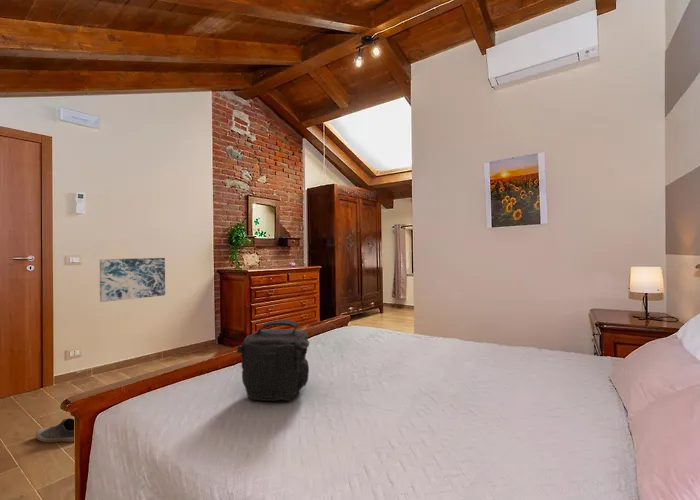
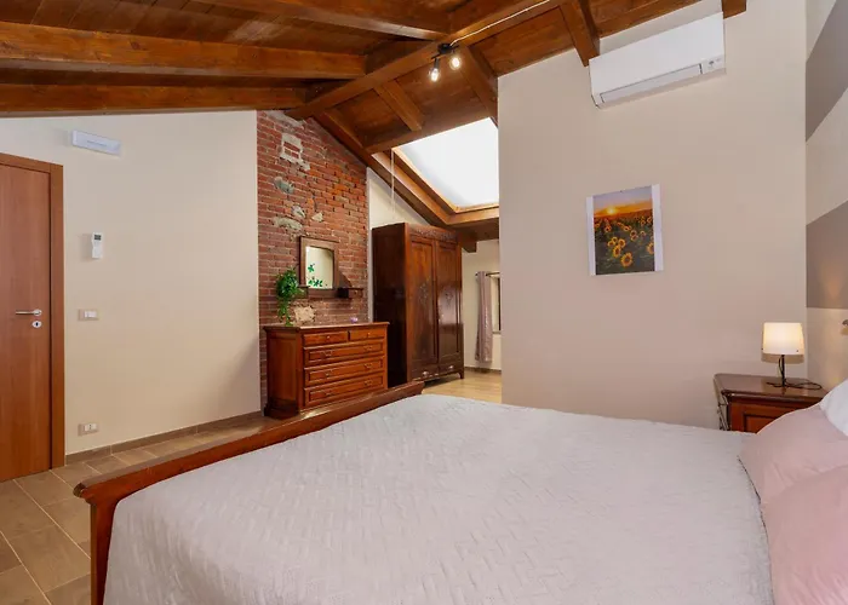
- shoulder bag [236,319,311,402]
- shoe [35,417,75,443]
- wall art [99,257,166,303]
